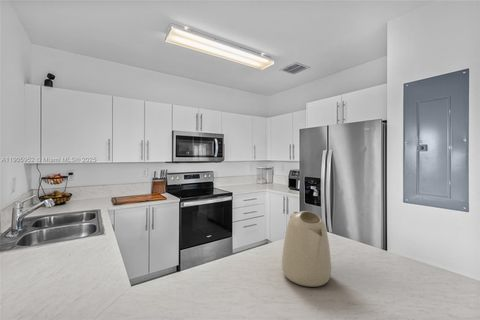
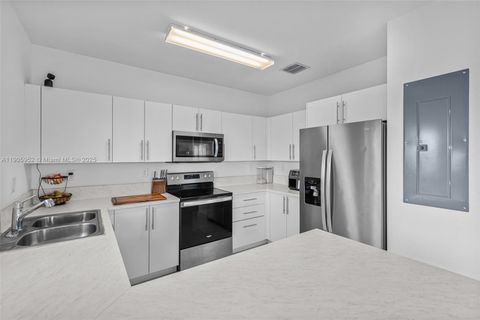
- kettle [281,210,332,288]
